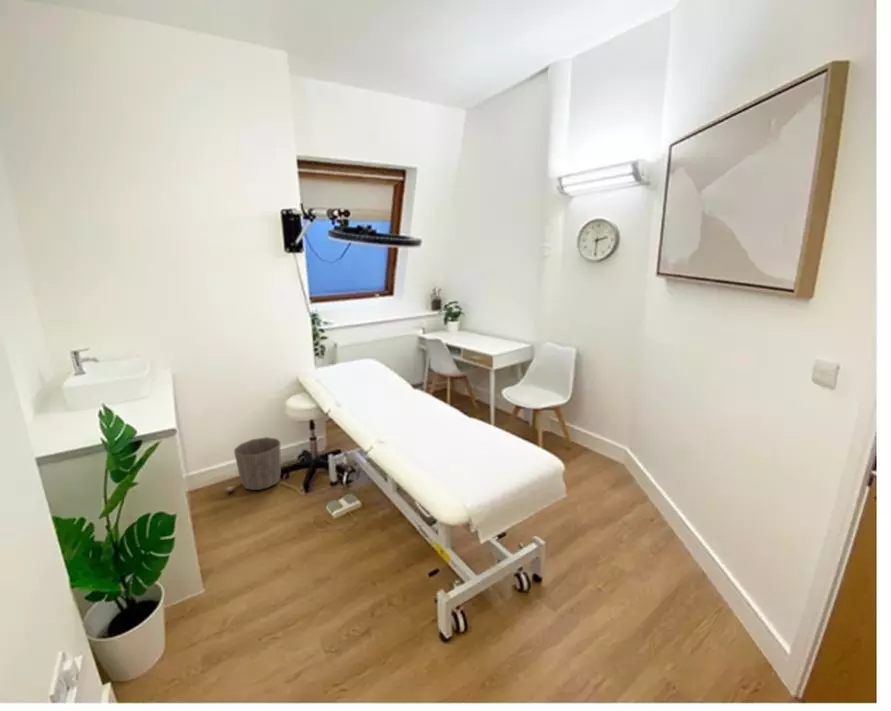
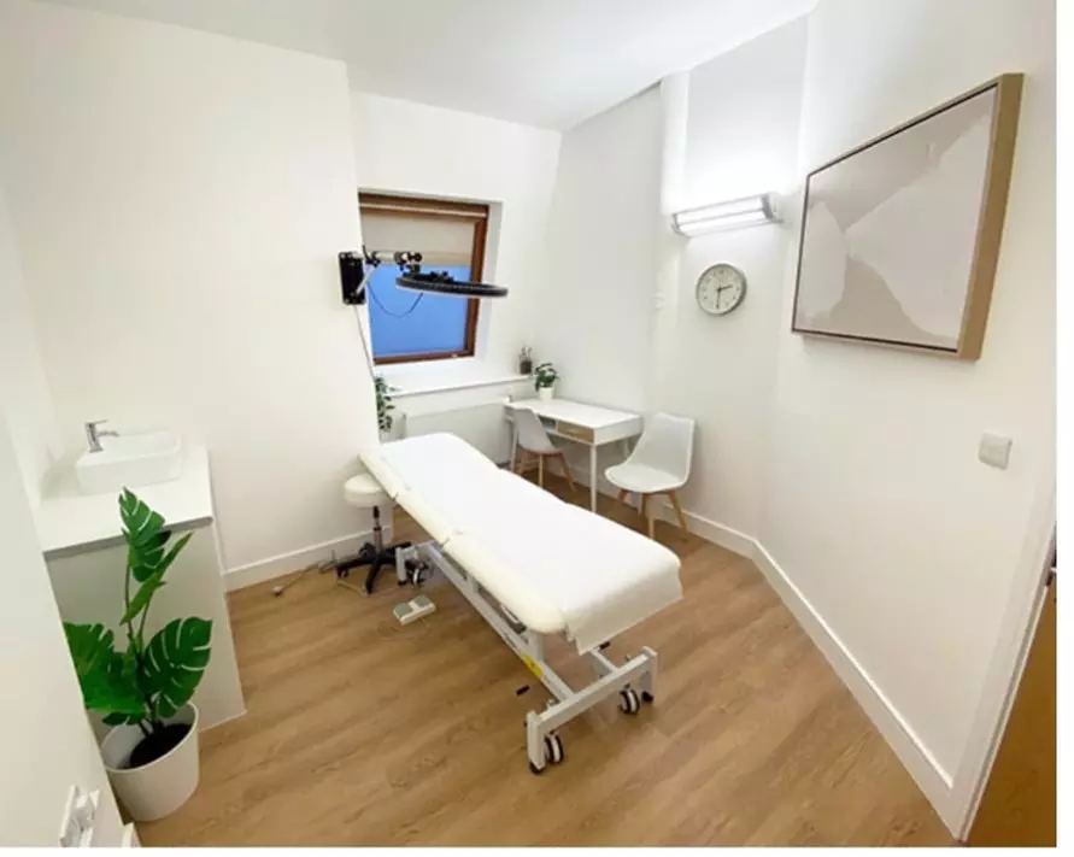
- waste basket [233,436,282,491]
